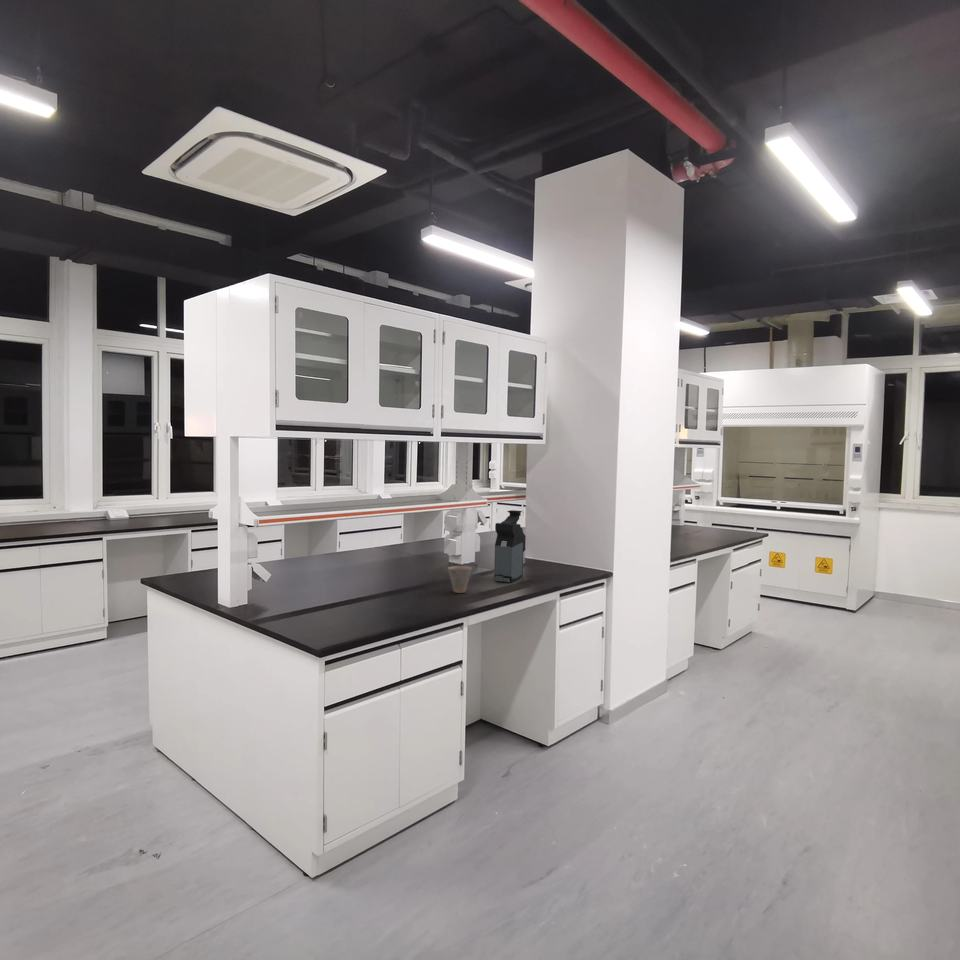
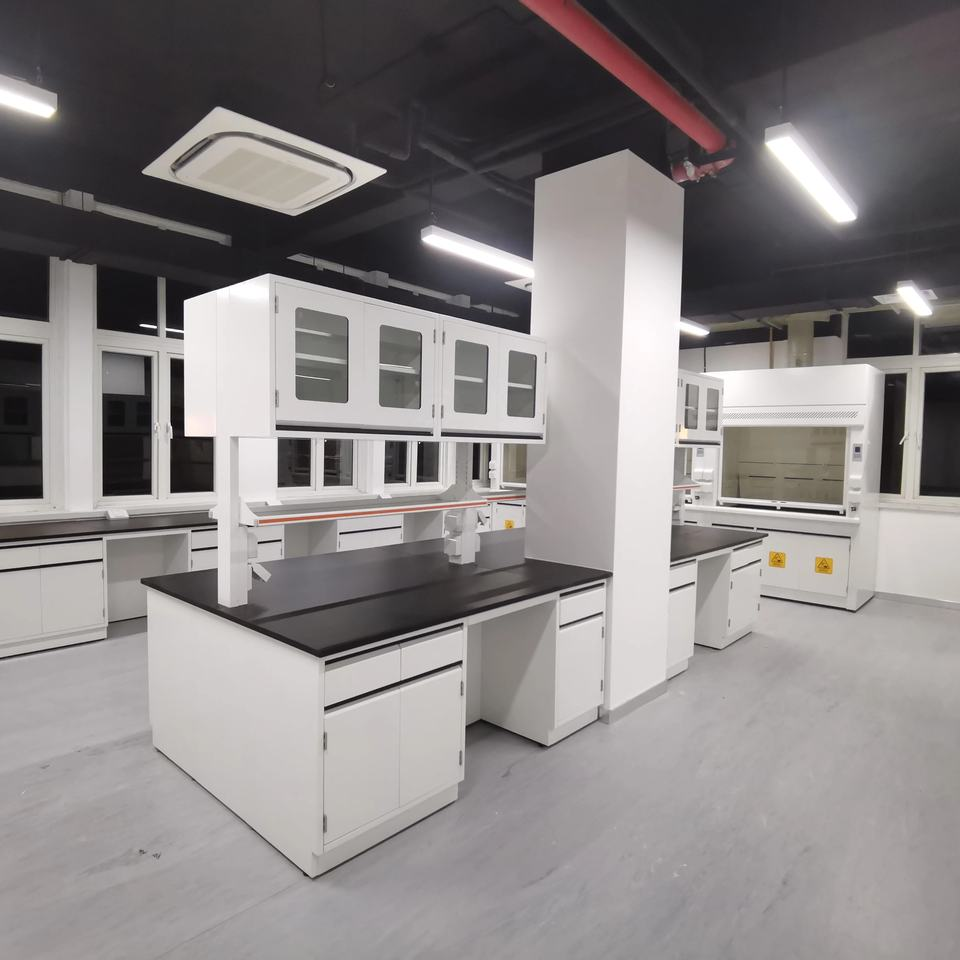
- coffee maker [493,509,527,583]
- cup [447,565,473,594]
